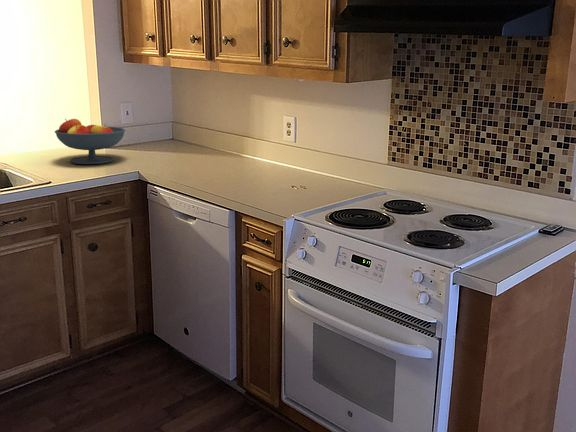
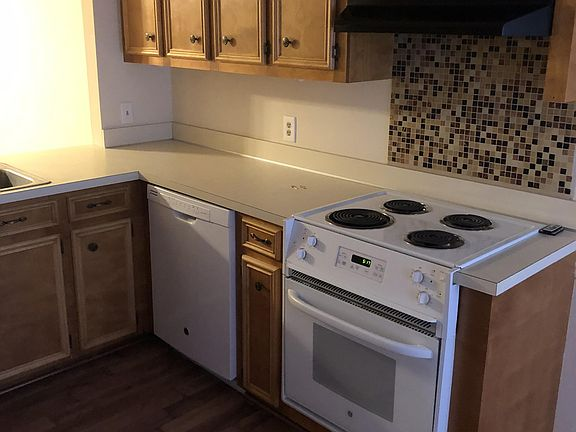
- fruit bowl [54,118,126,165]
